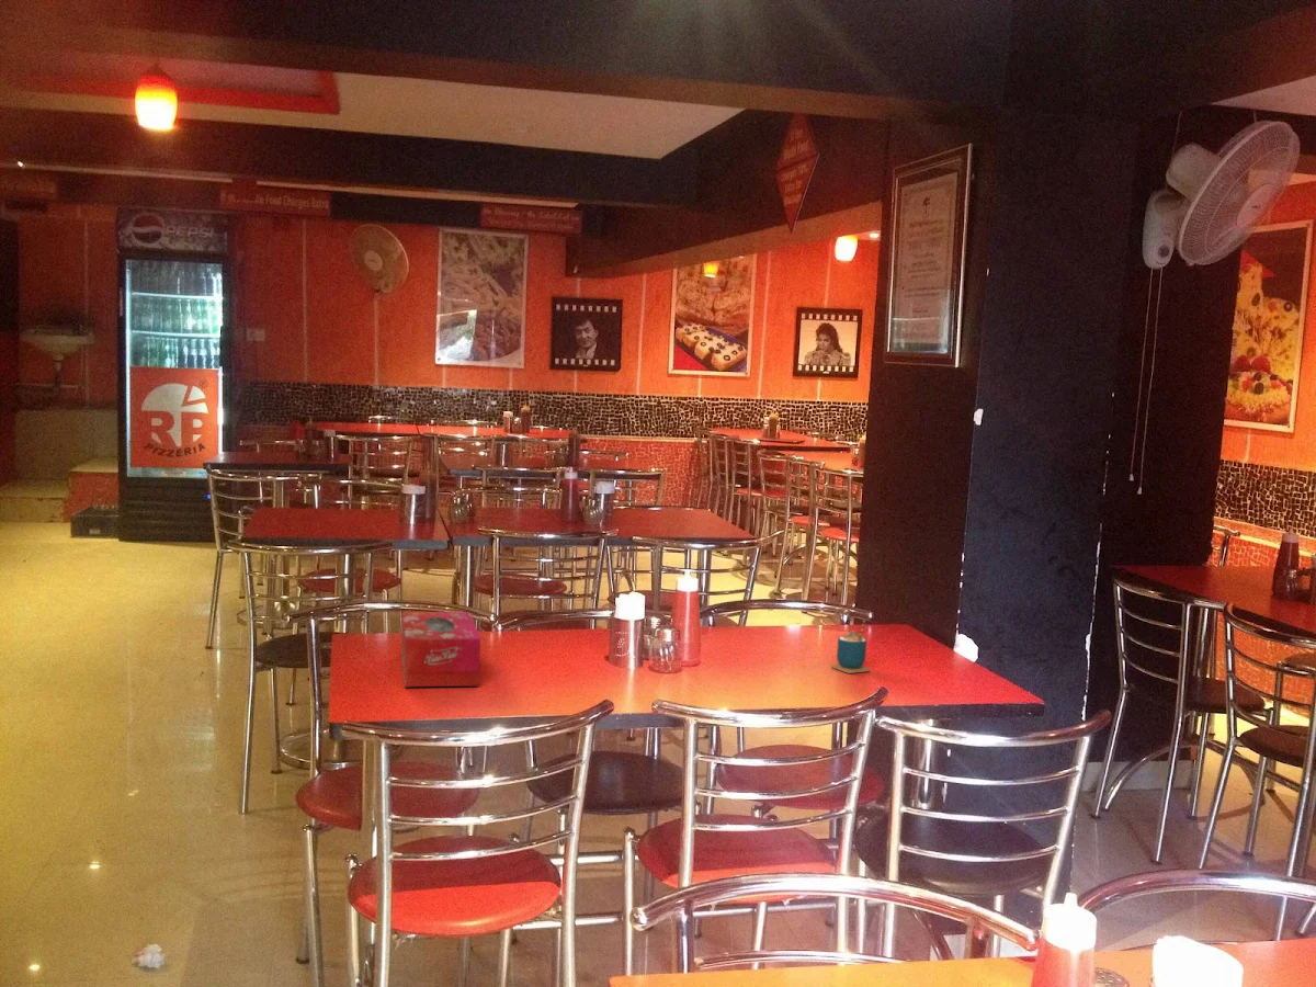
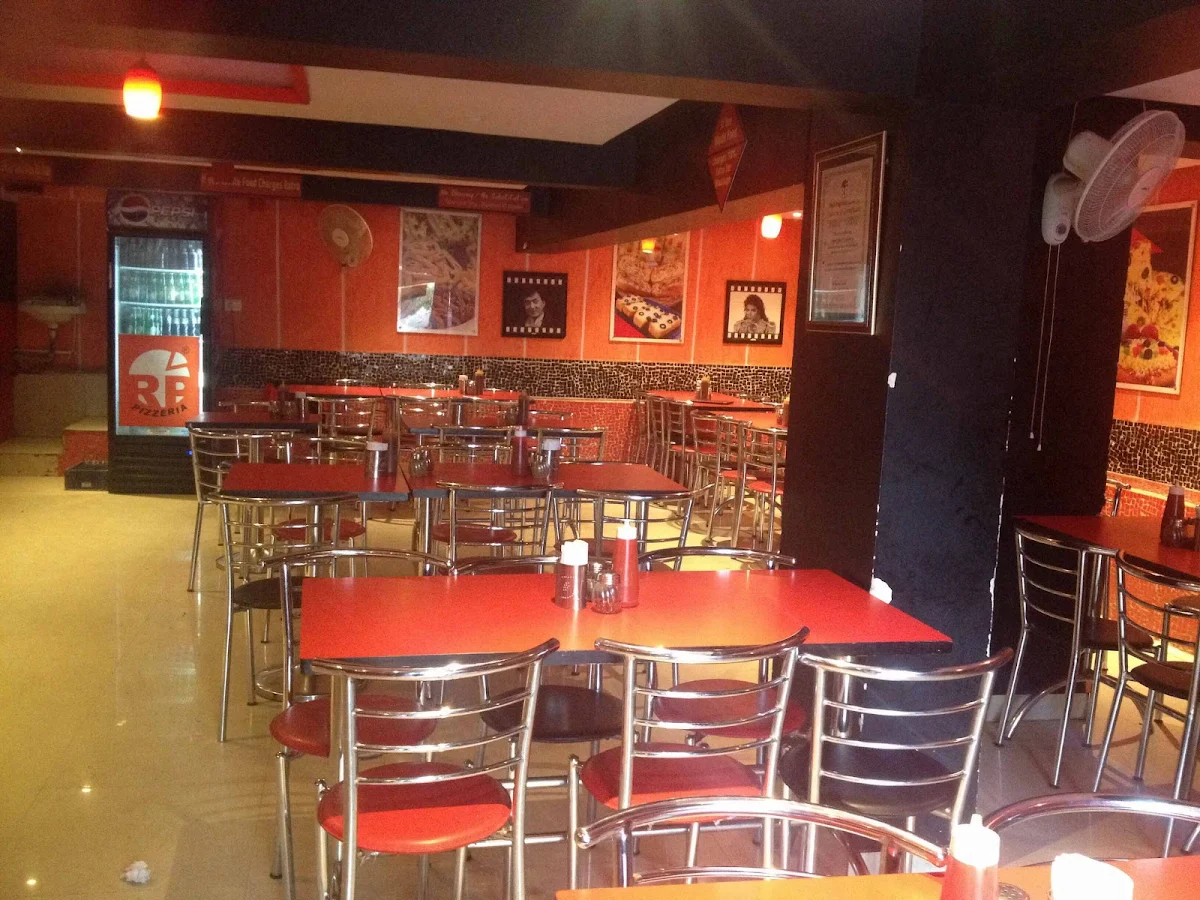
- tissue box [400,611,481,688]
- cup [830,619,871,674]
